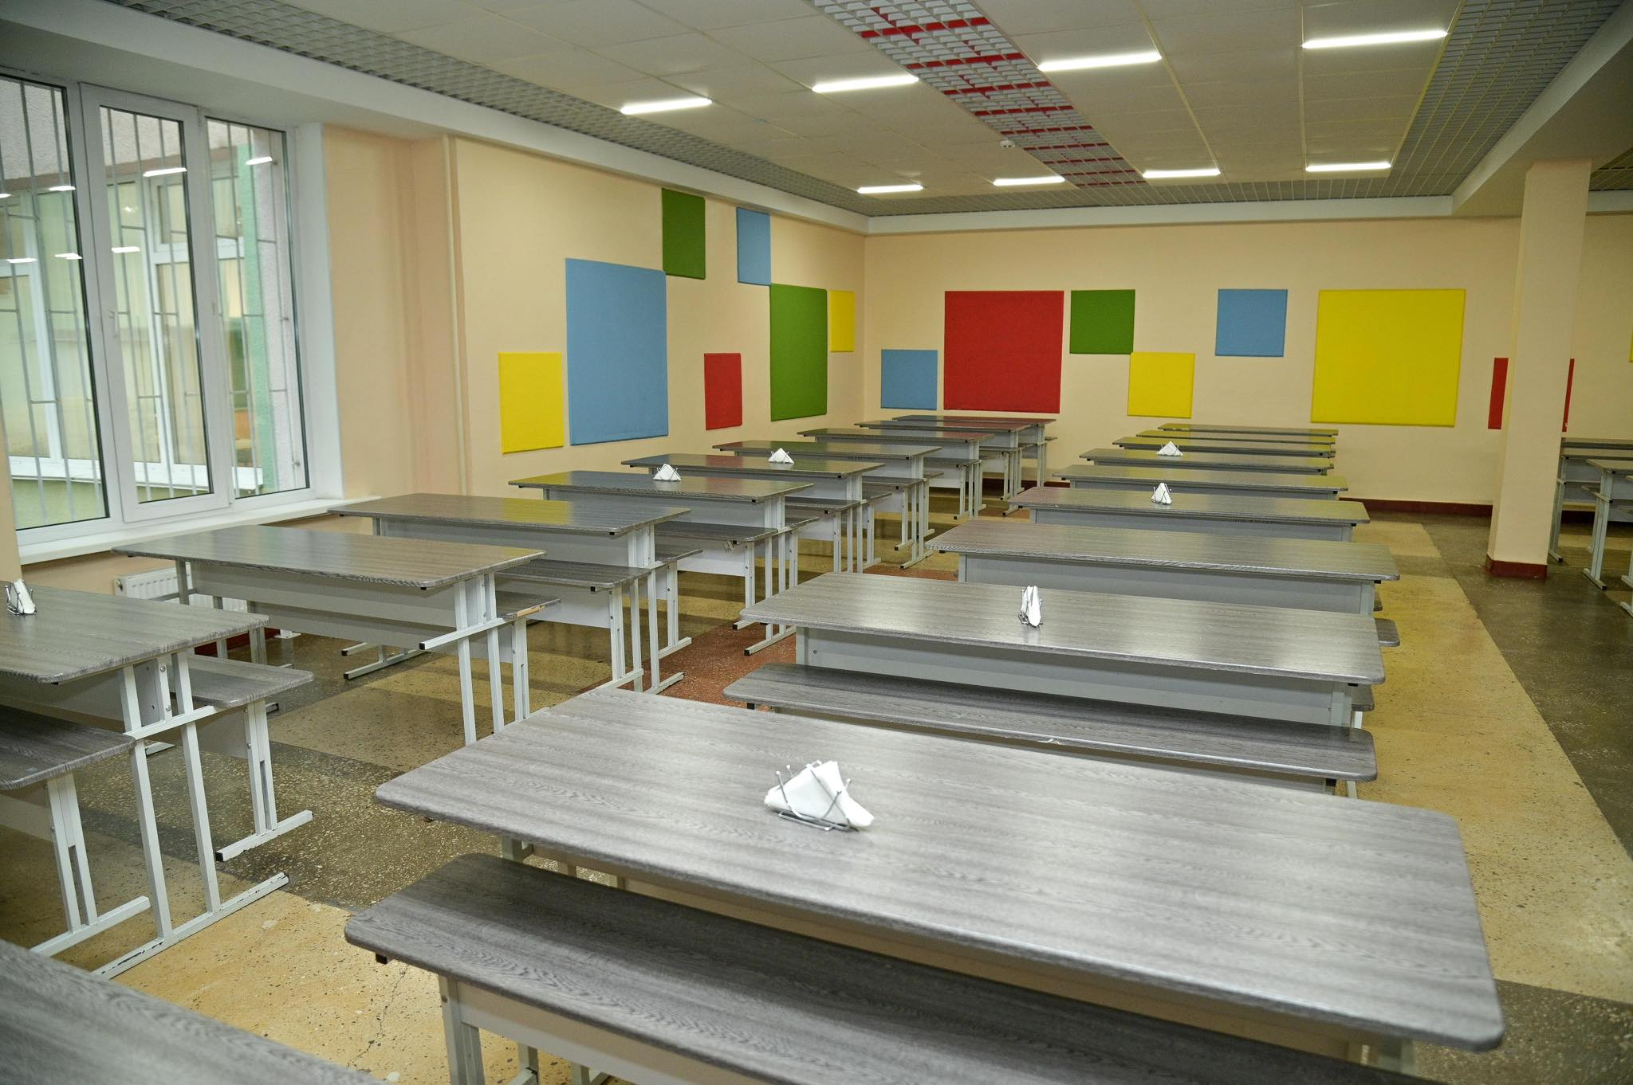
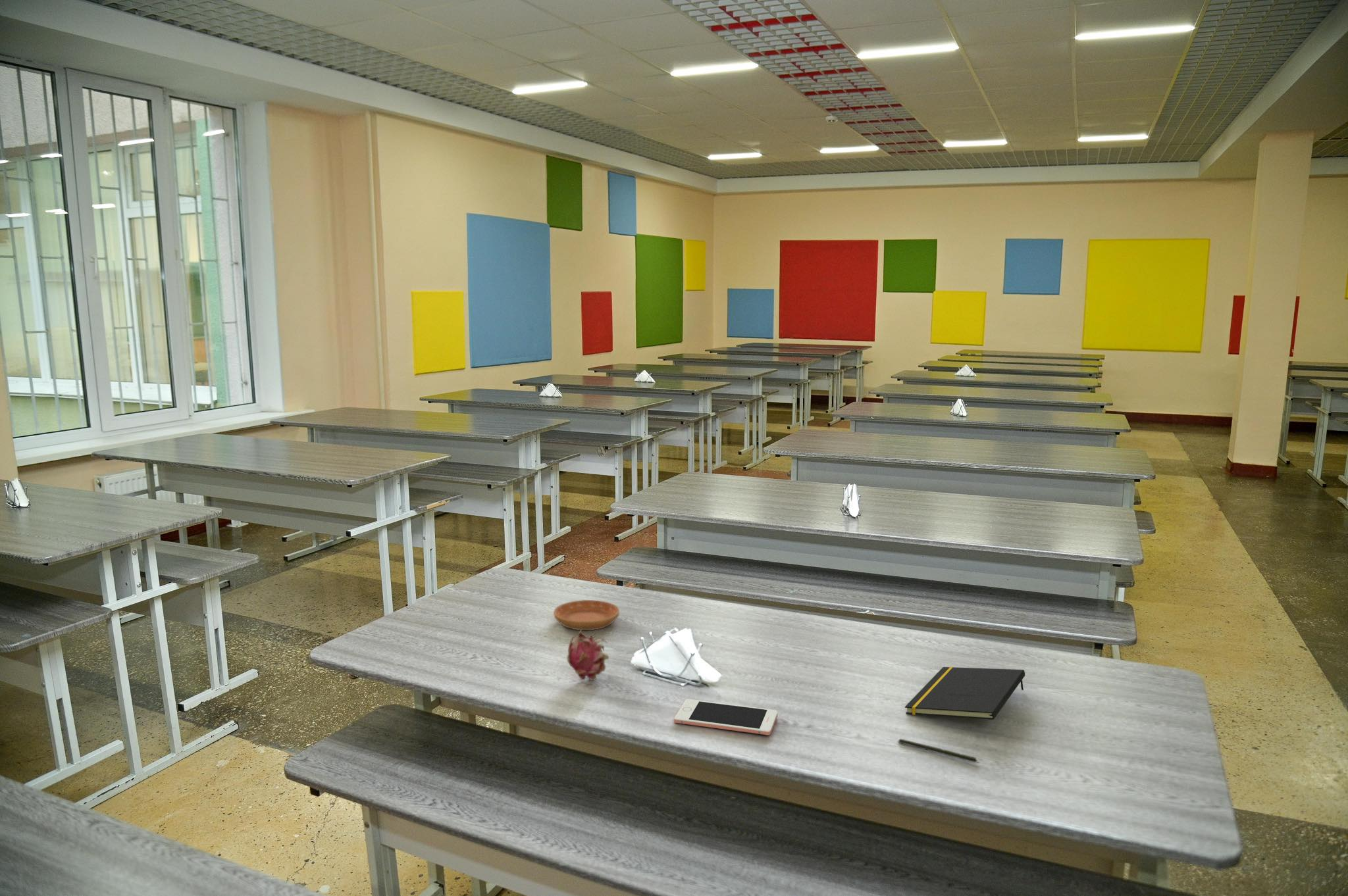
+ fruit [566,626,609,682]
+ pen [898,738,980,764]
+ saucer [553,599,620,631]
+ cell phone [674,699,778,736]
+ notepad [904,666,1025,720]
